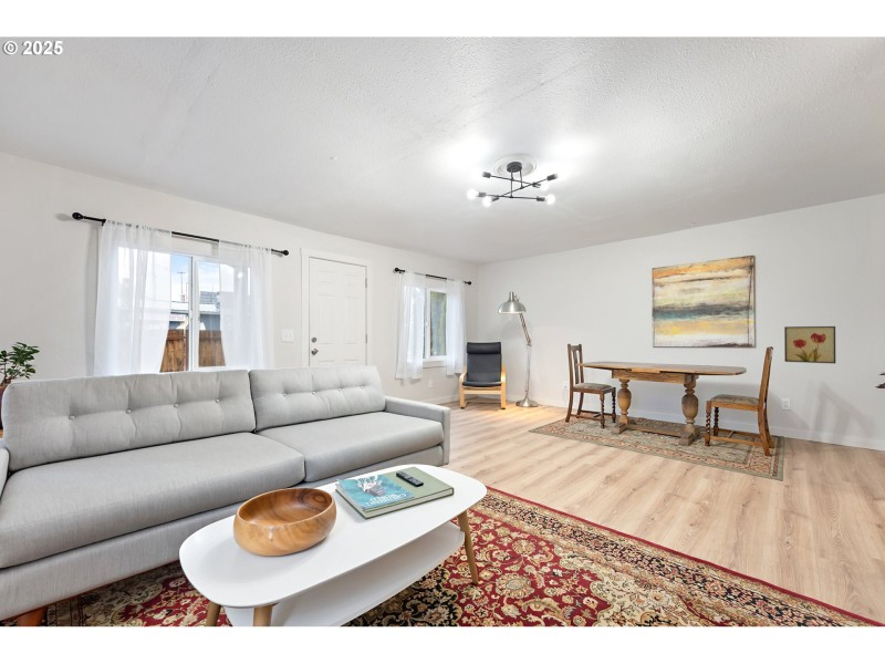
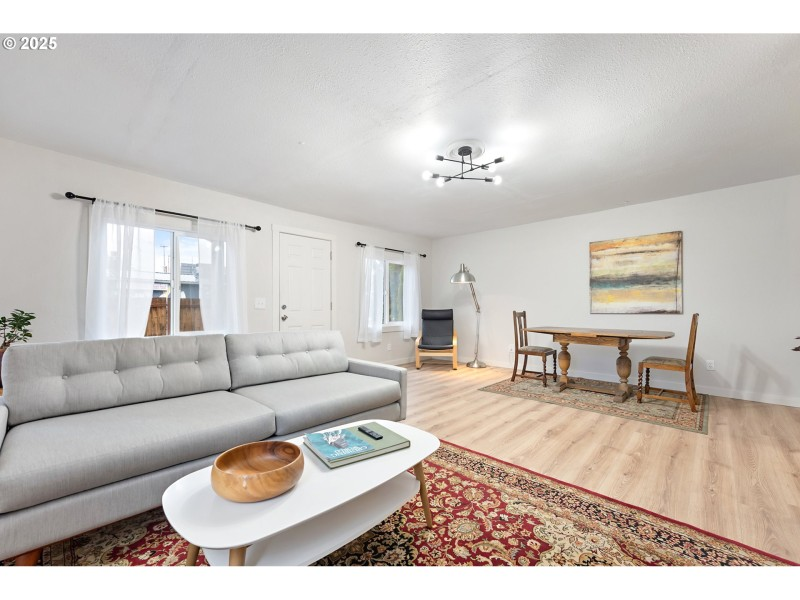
- wall art [783,325,836,365]
